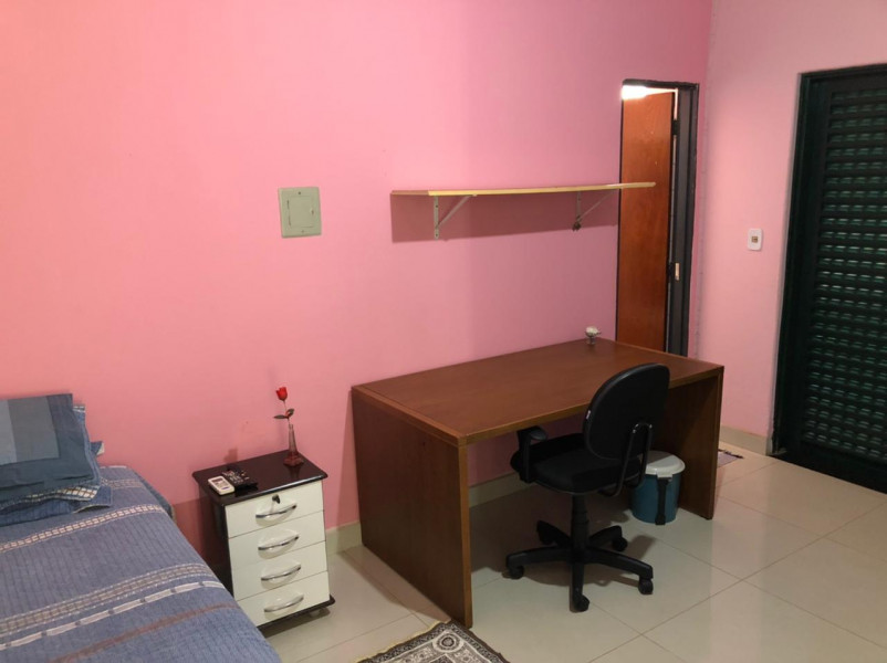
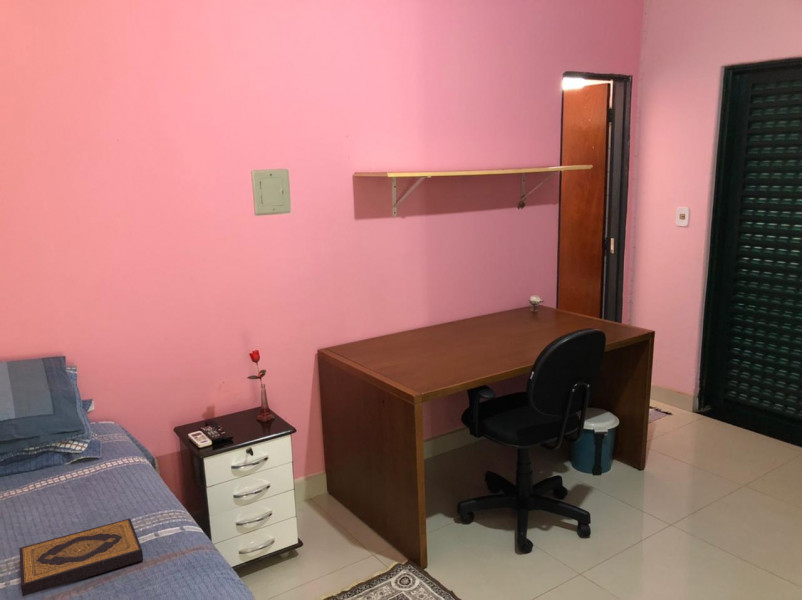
+ hardback book [18,517,144,597]
